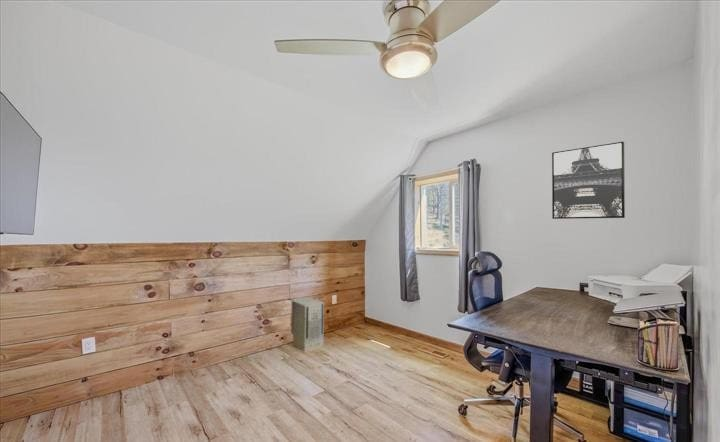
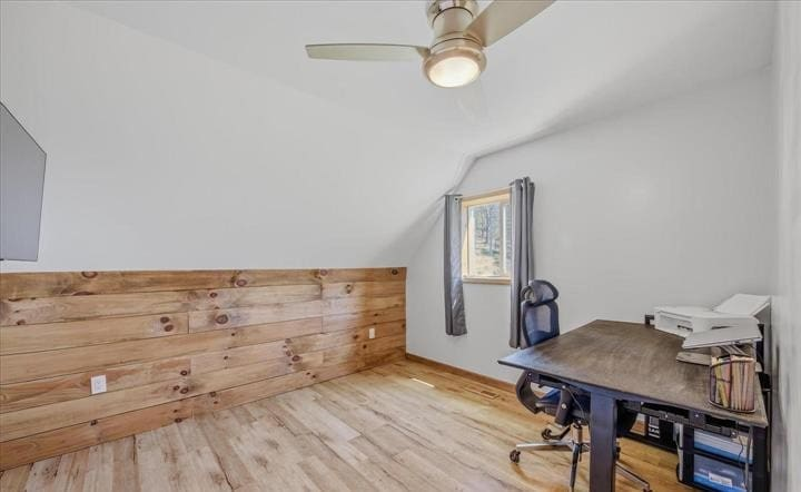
- air purifier [290,296,325,353]
- wall art [551,141,626,220]
